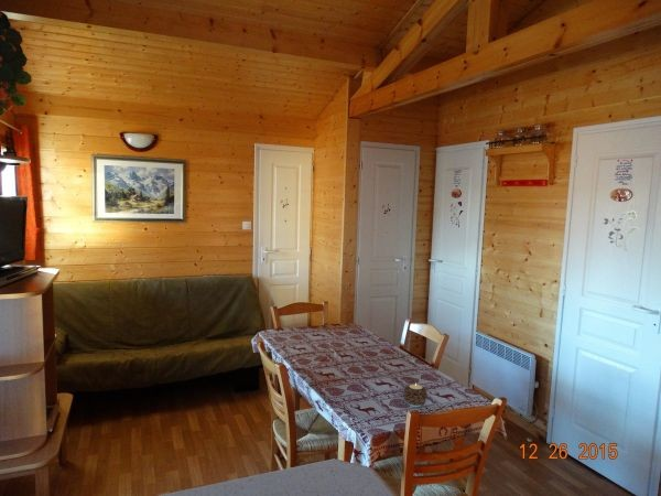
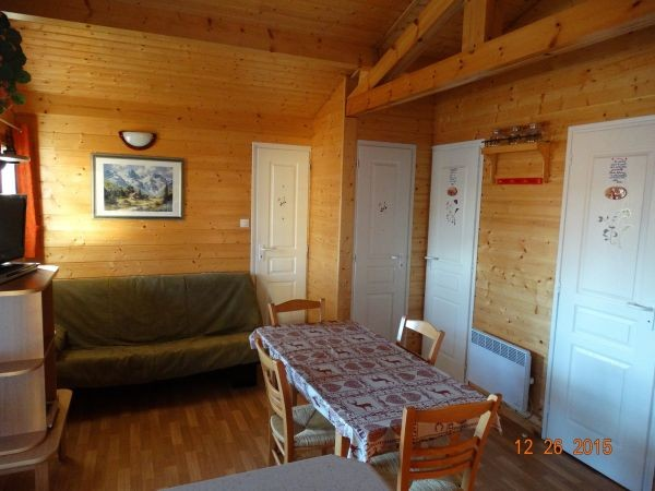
- candle [403,381,429,408]
